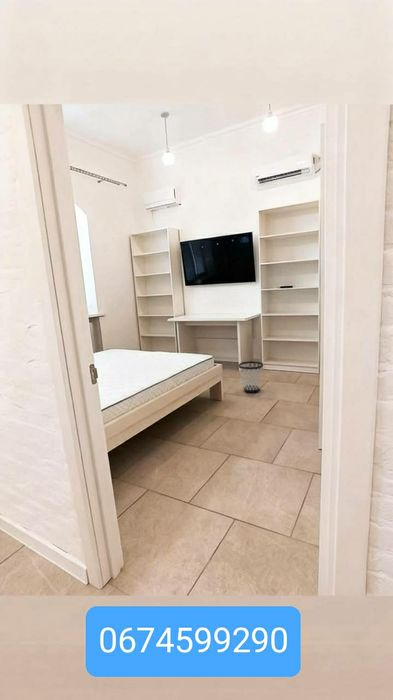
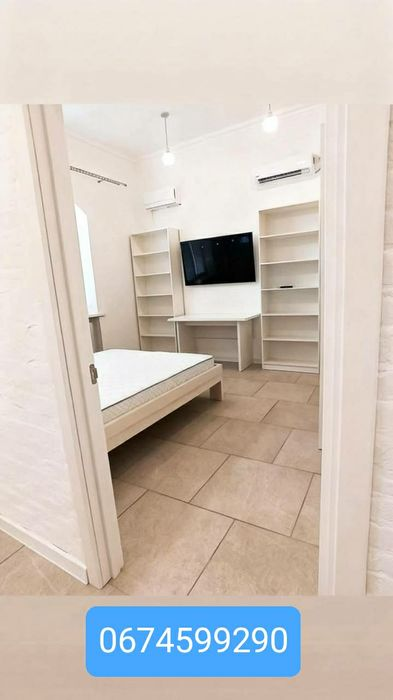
- wastebasket [237,360,264,394]
